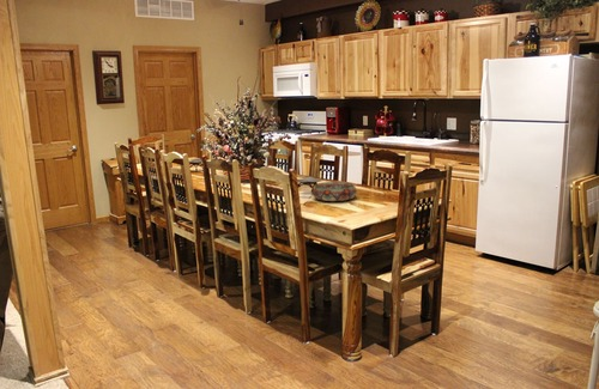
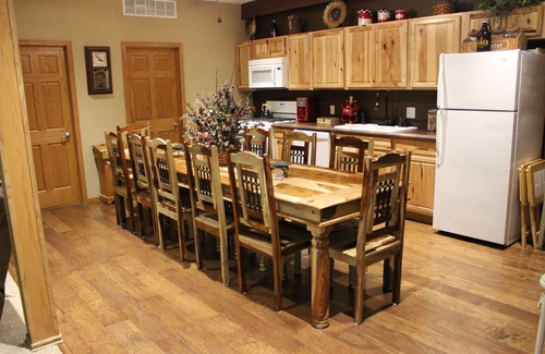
- decorative bowl [311,181,358,202]
